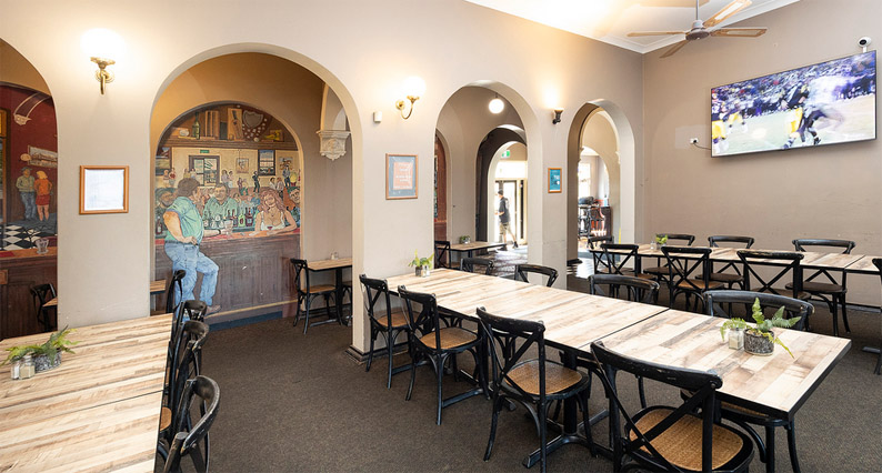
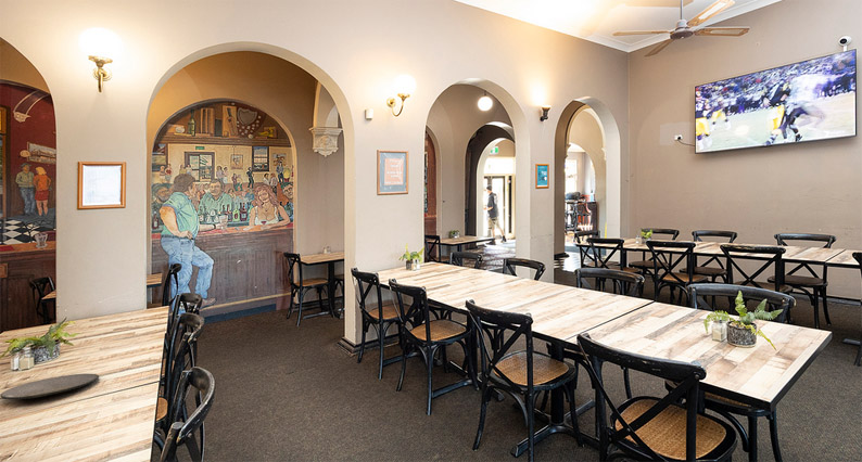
+ plate [0,373,100,400]
